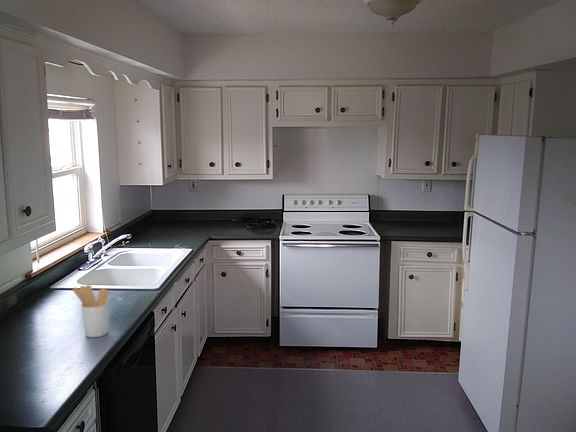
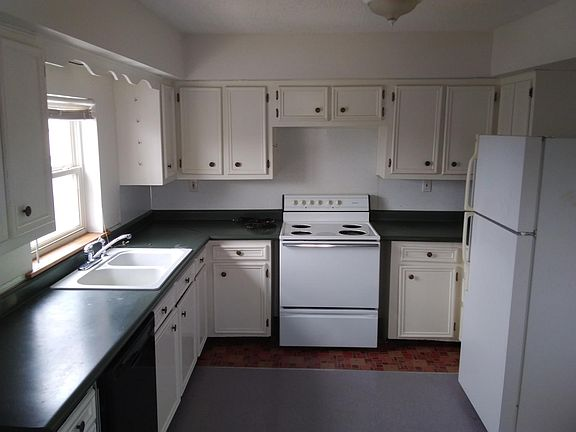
- utensil holder [72,284,110,338]
